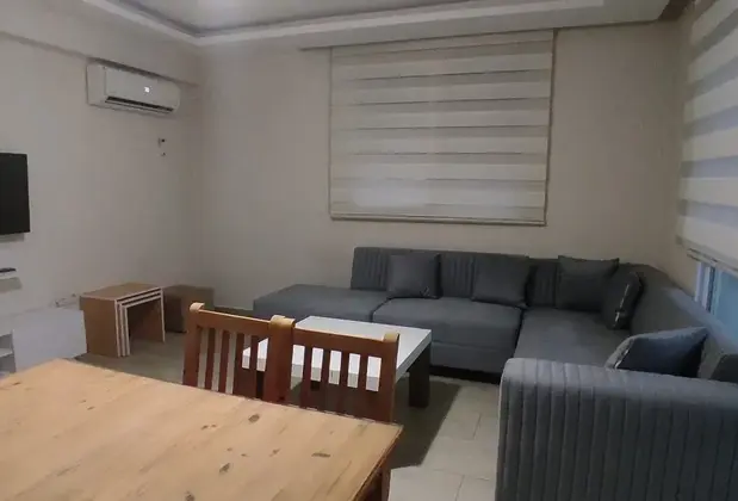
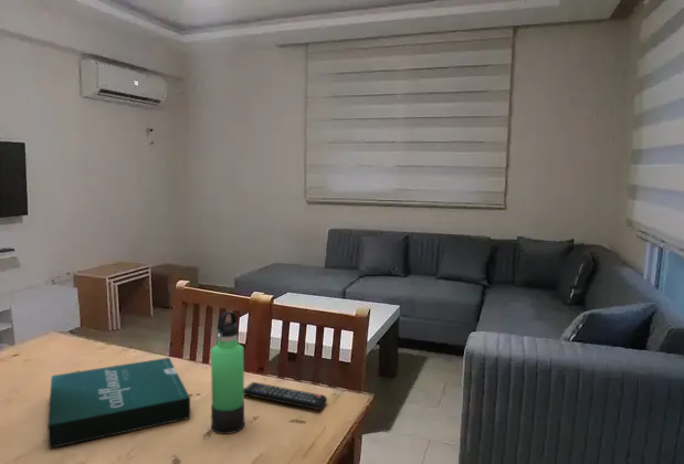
+ thermos bottle [210,310,245,435]
+ pizza box [46,357,191,450]
+ remote control [244,381,328,411]
